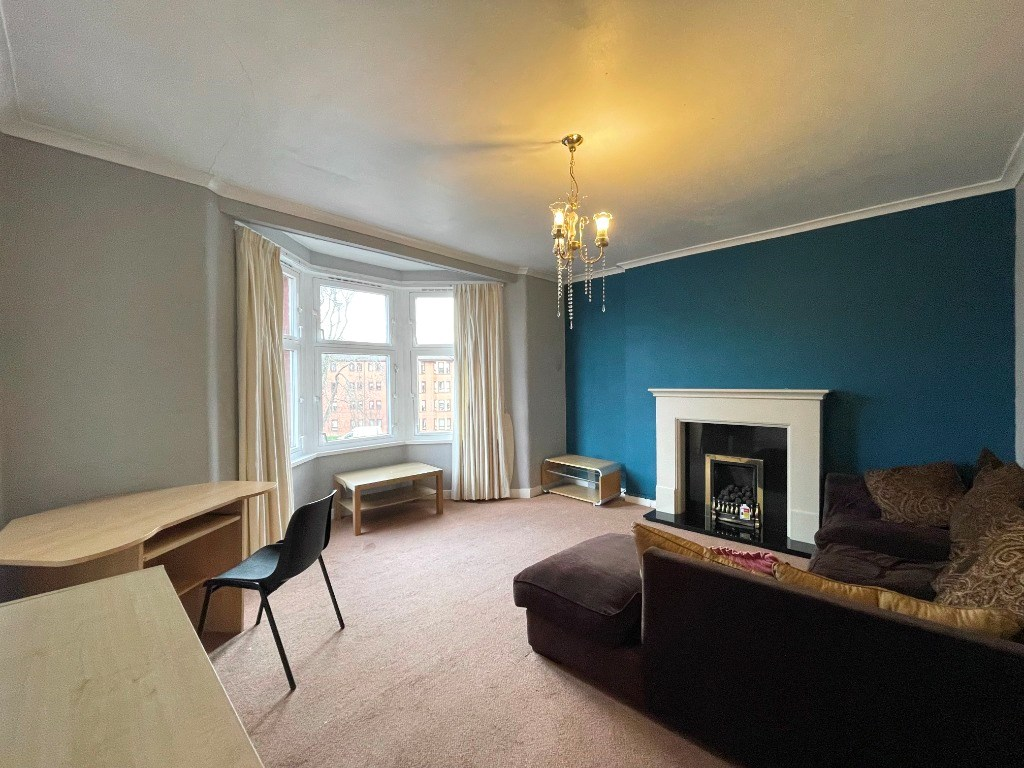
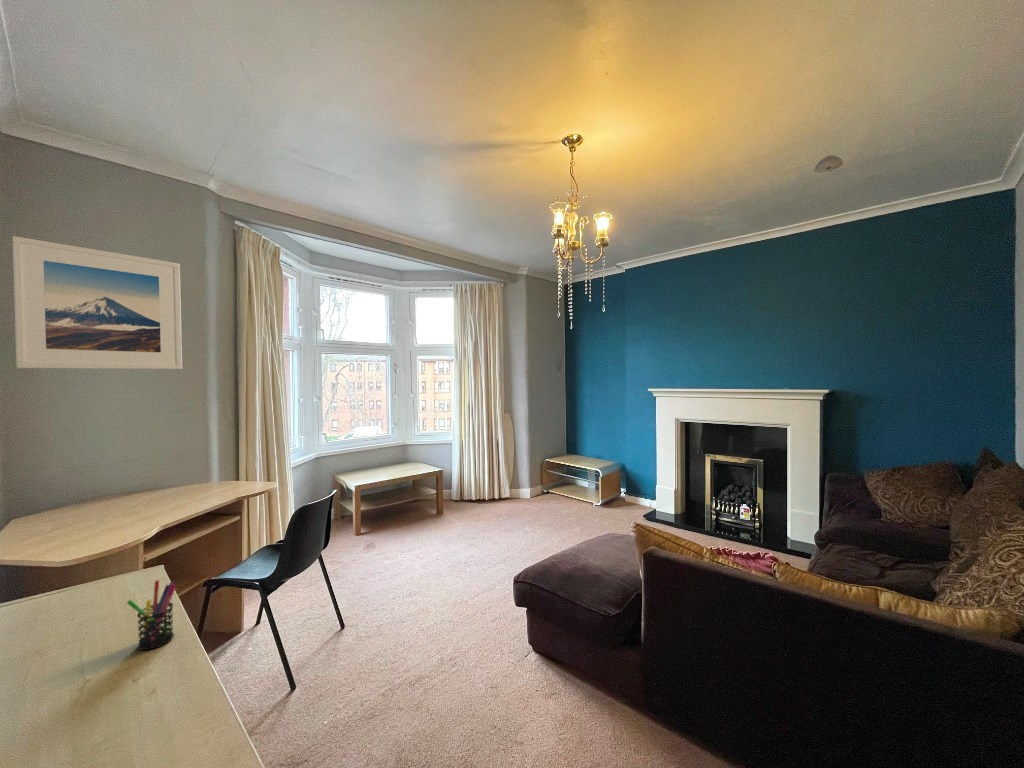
+ pen holder [126,579,178,651]
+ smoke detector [813,154,844,174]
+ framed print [11,235,183,370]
